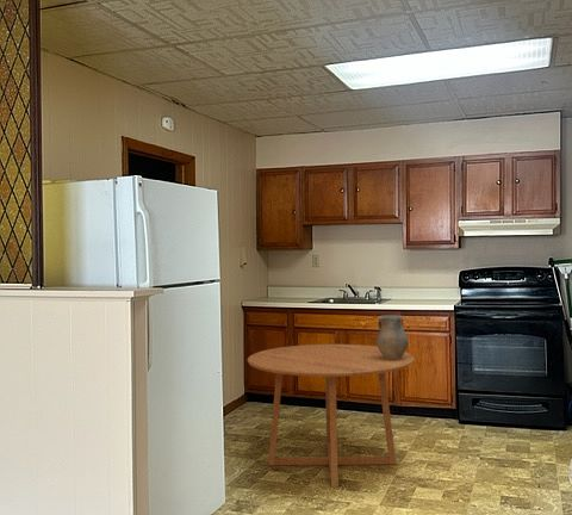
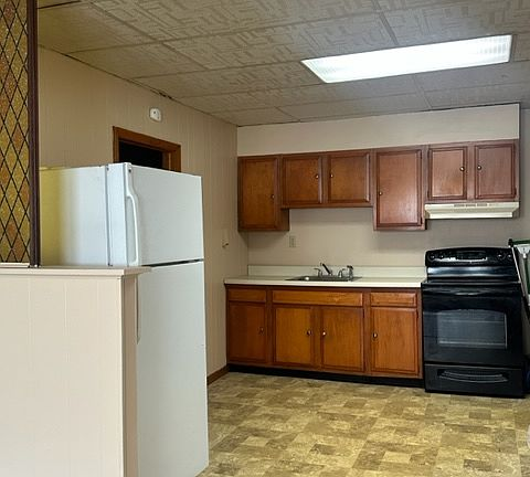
- ceramic pitcher [375,314,409,360]
- dining table [247,343,415,489]
